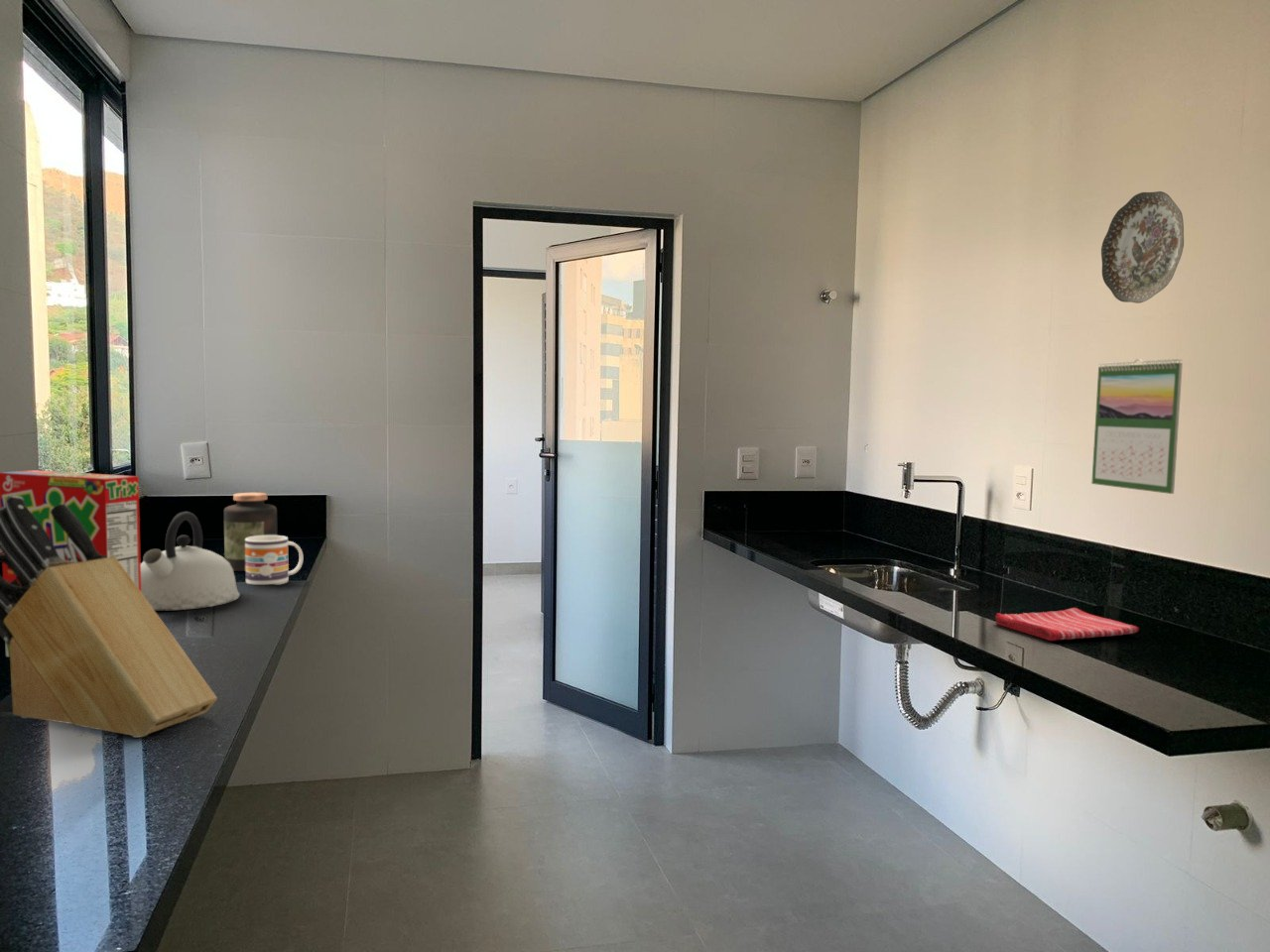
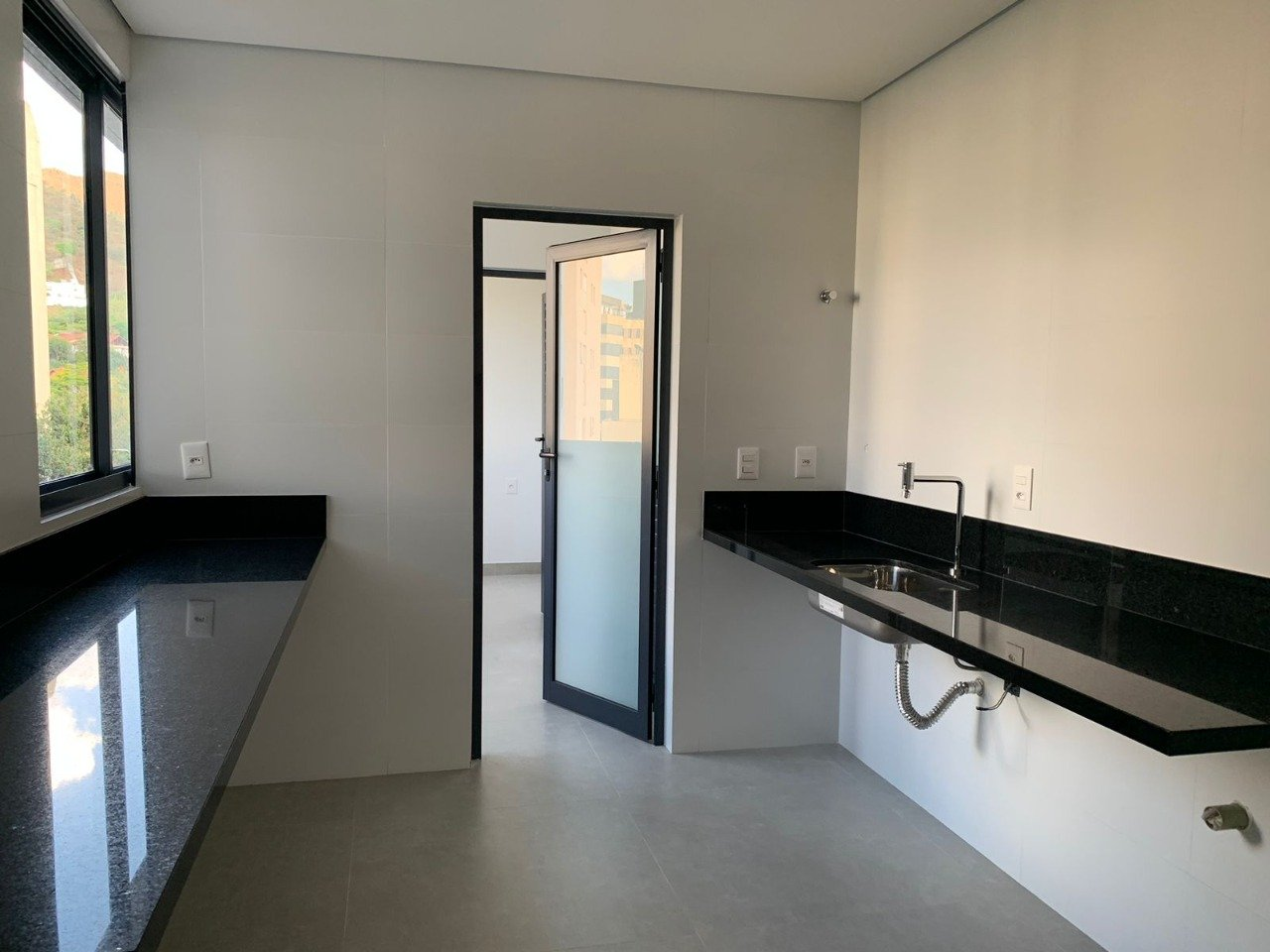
- decorative plate [1100,190,1185,304]
- knife block [0,496,218,739]
- kettle [141,511,241,611]
- dish towel [994,607,1140,642]
- mug [245,535,304,586]
- cereal box [0,469,142,658]
- jar [223,492,278,572]
- calendar [1090,358,1184,495]
